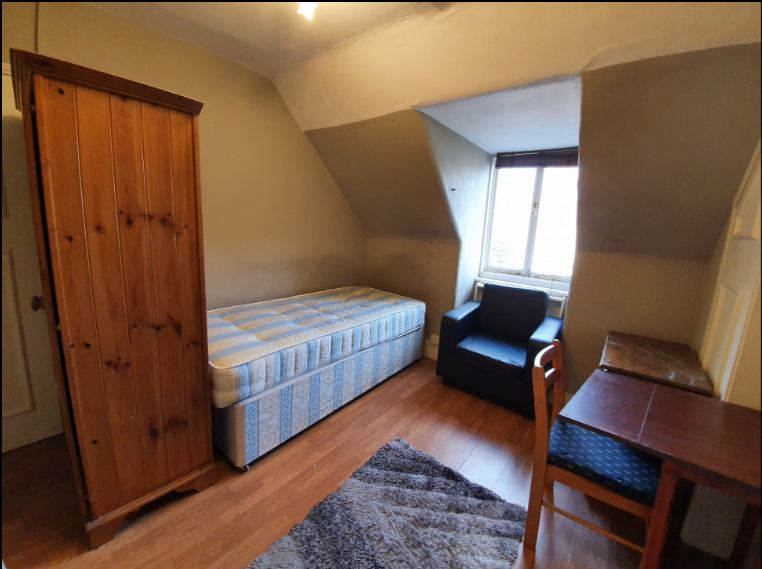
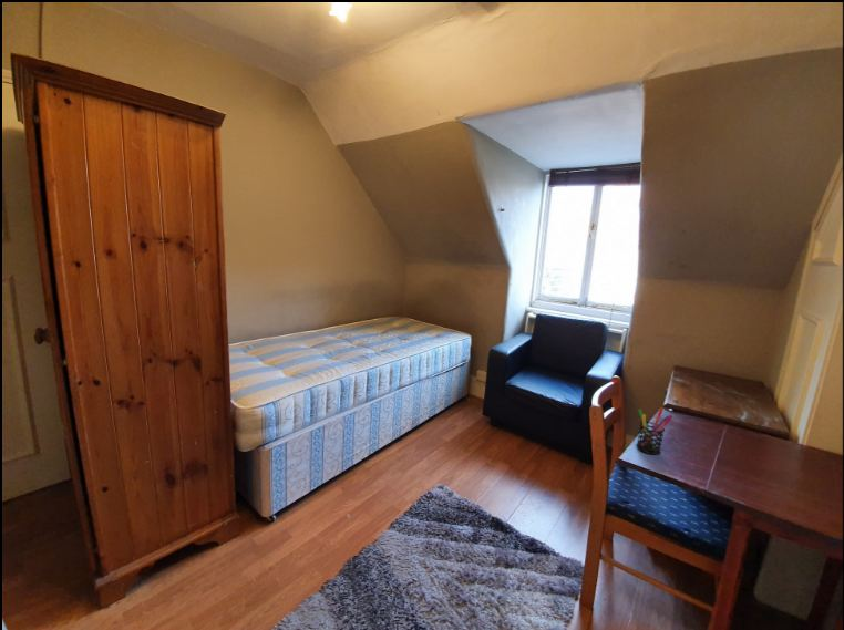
+ pen holder [635,406,673,456]
